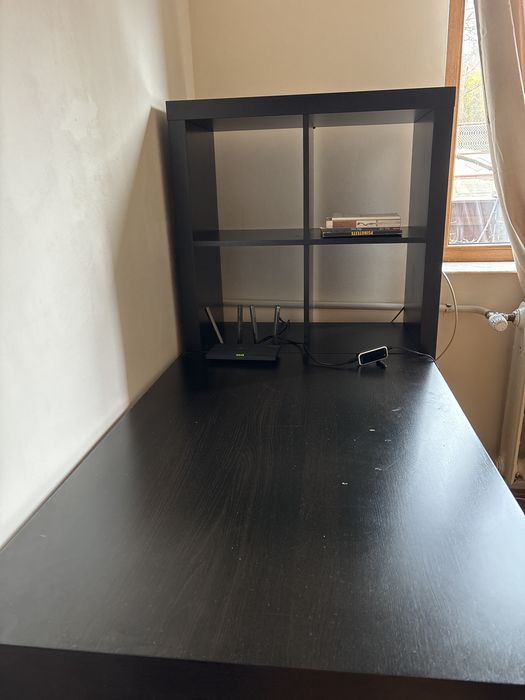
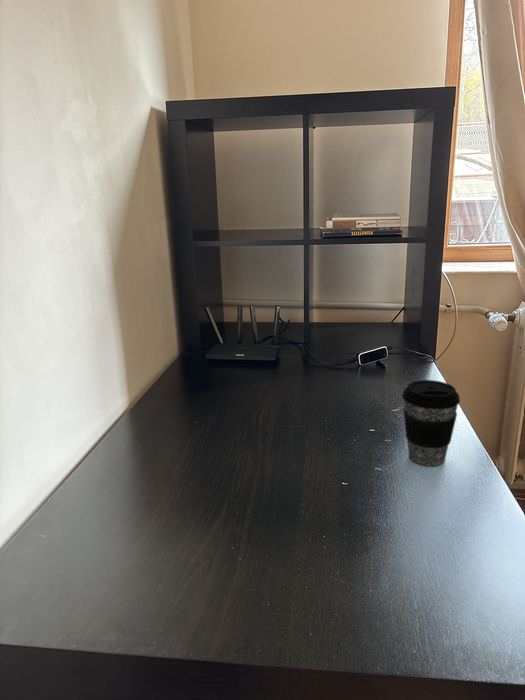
+ coffee cup [401,379,461,467]
